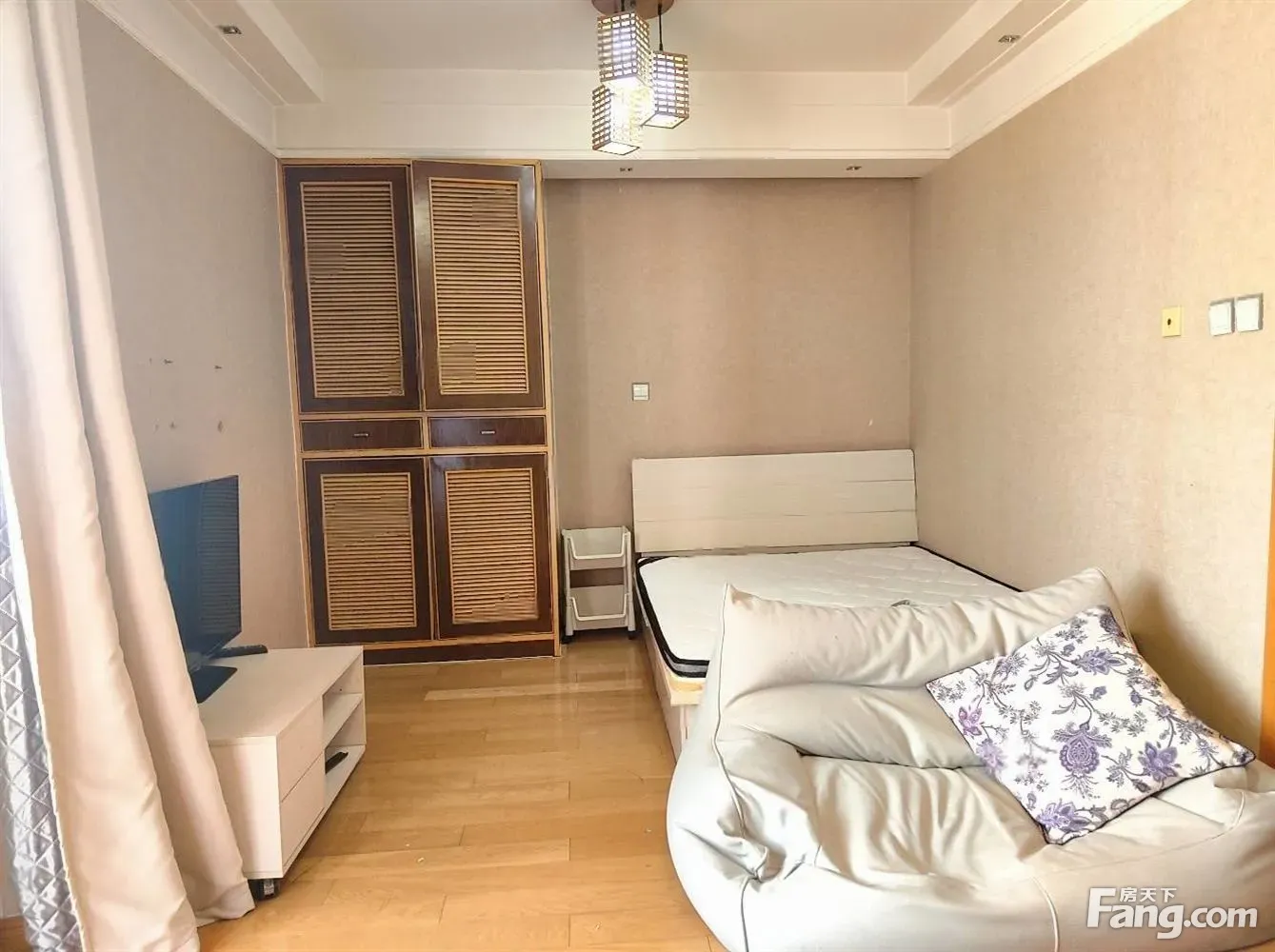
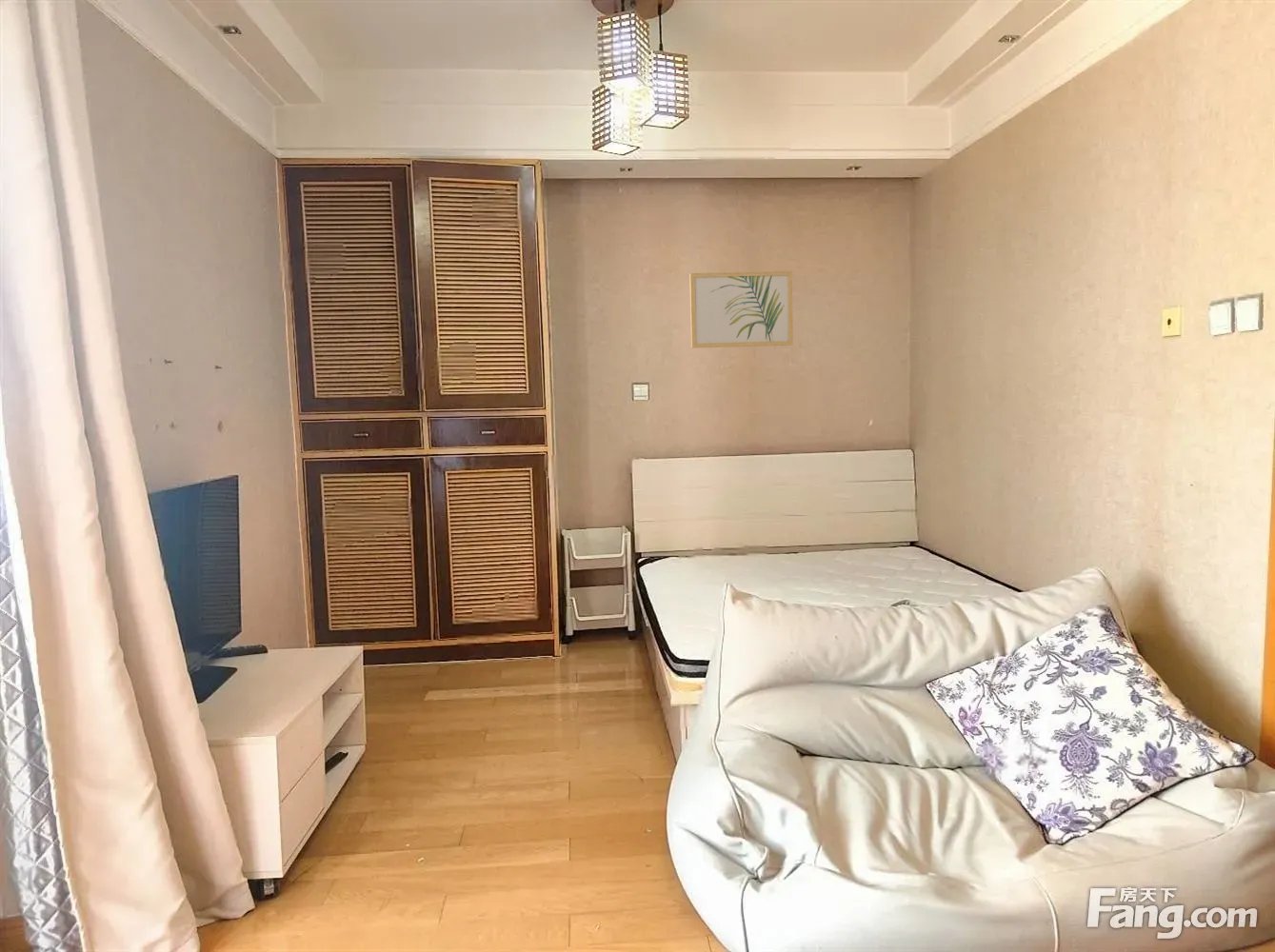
+ wall art [688,270,794,349]
